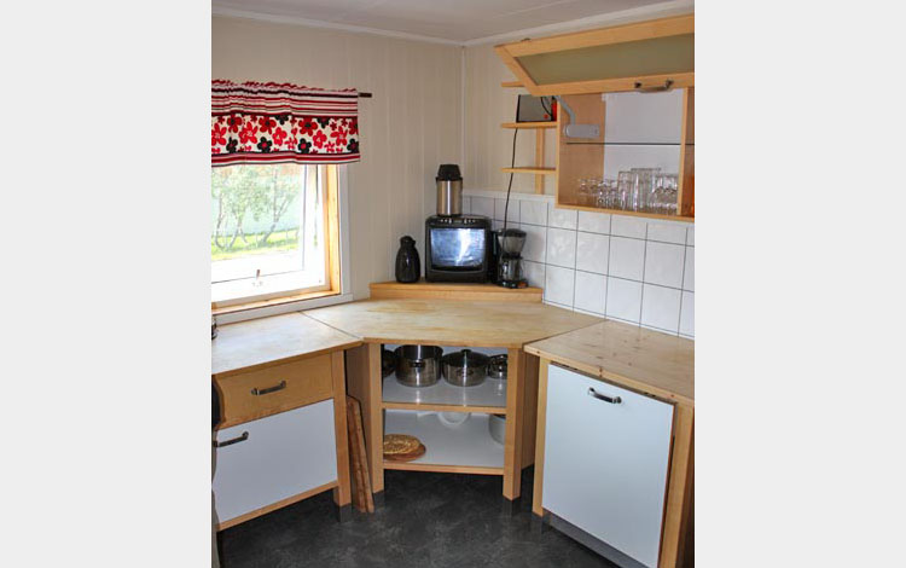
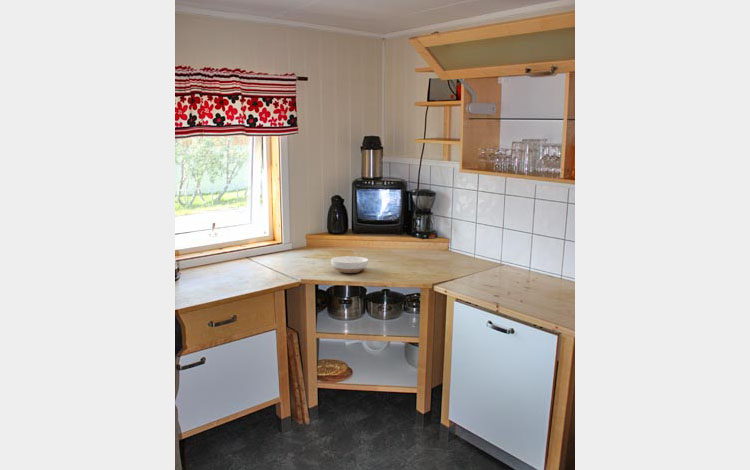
+ bowl [330,255,369,274]
